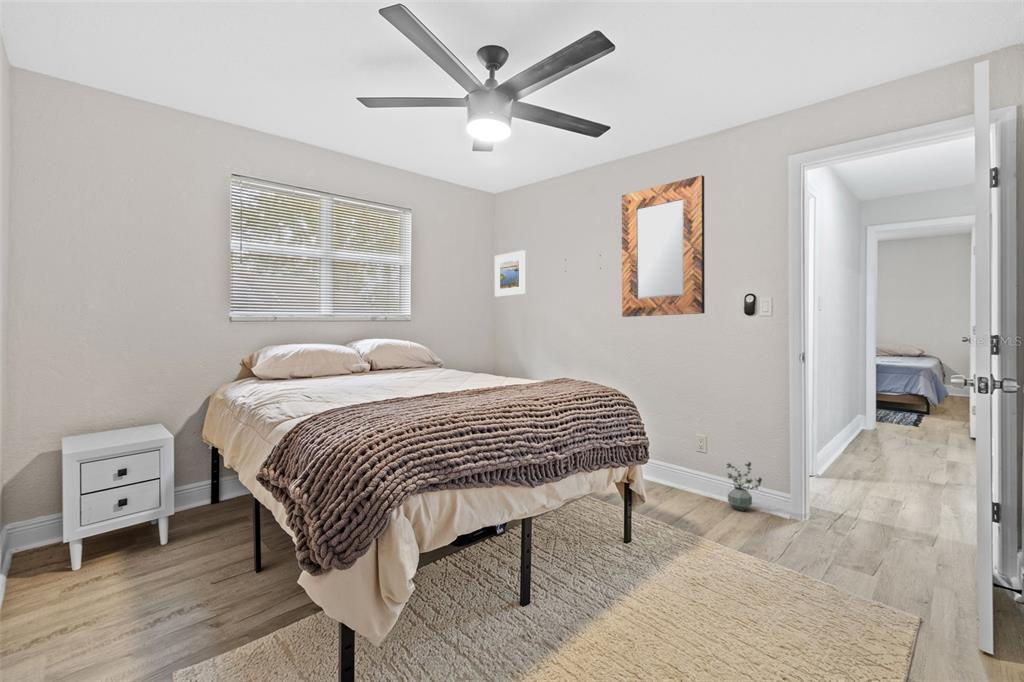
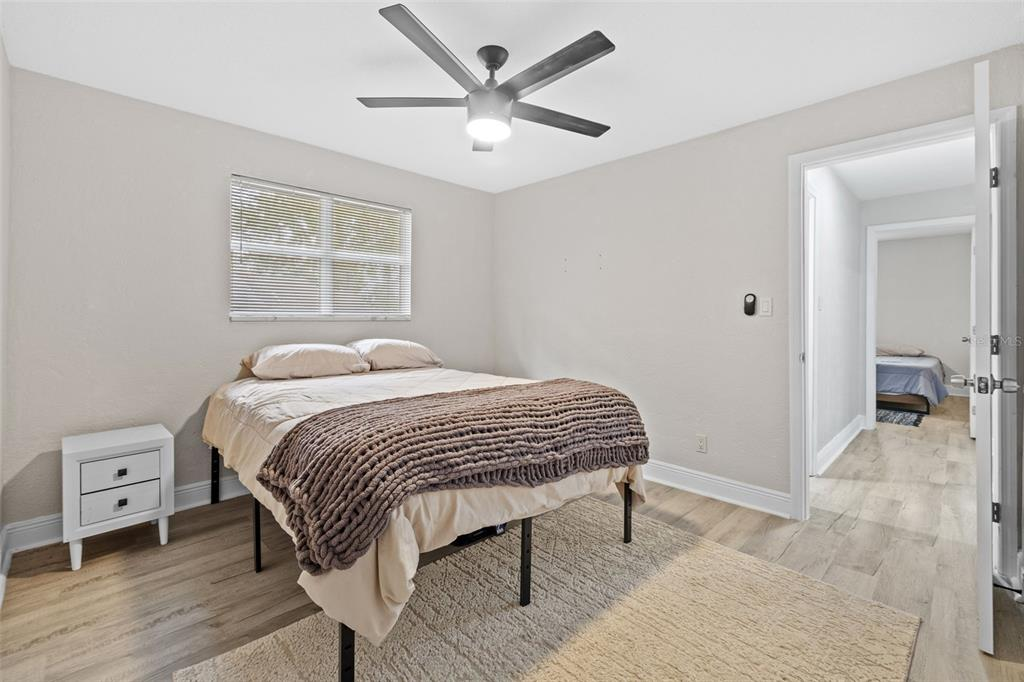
- home mirror [621,174,706,318]
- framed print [494,249,527,298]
- potted plant [725,461,763,512]
